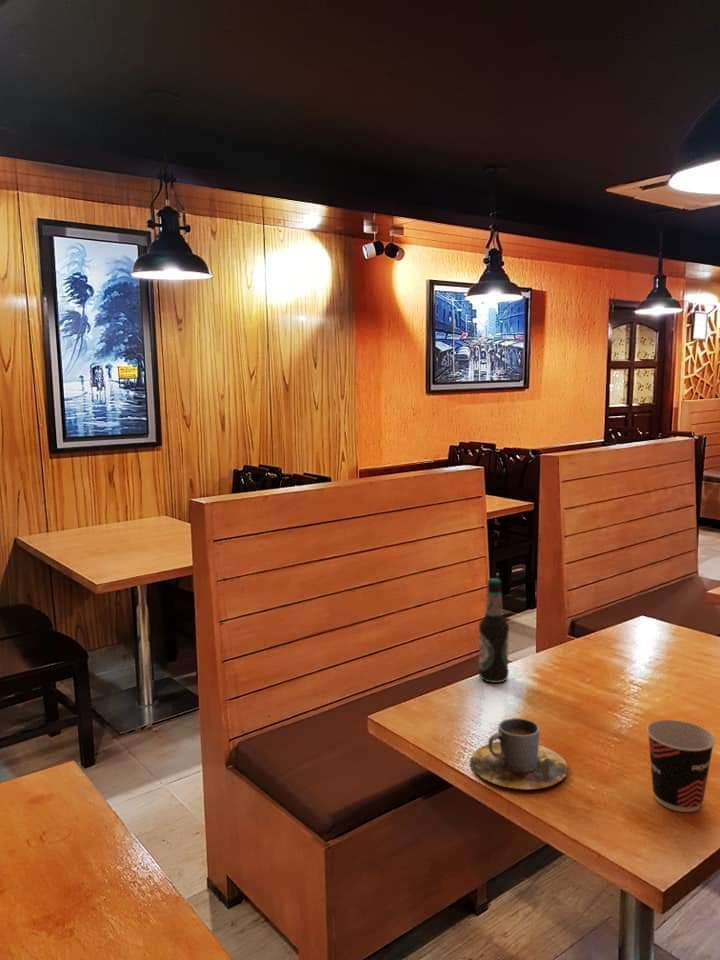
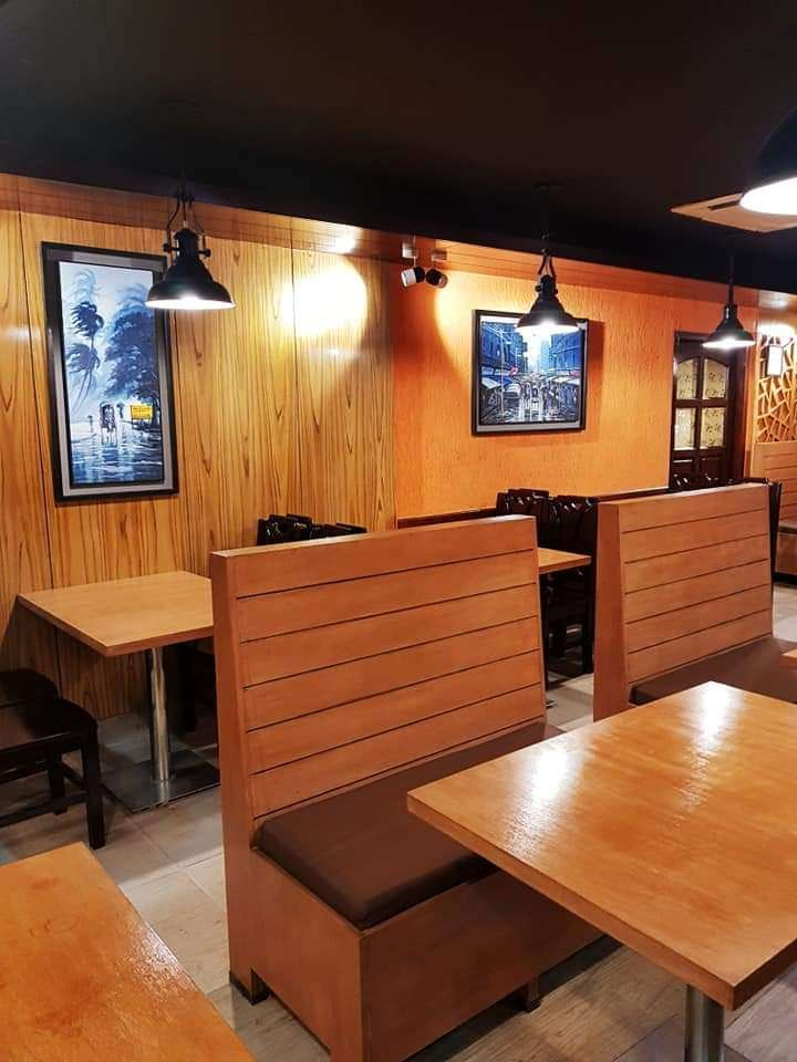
- cup [470,717,569,790]
- cup [646,719,716,813]
- bottle [478,577,510,684]
